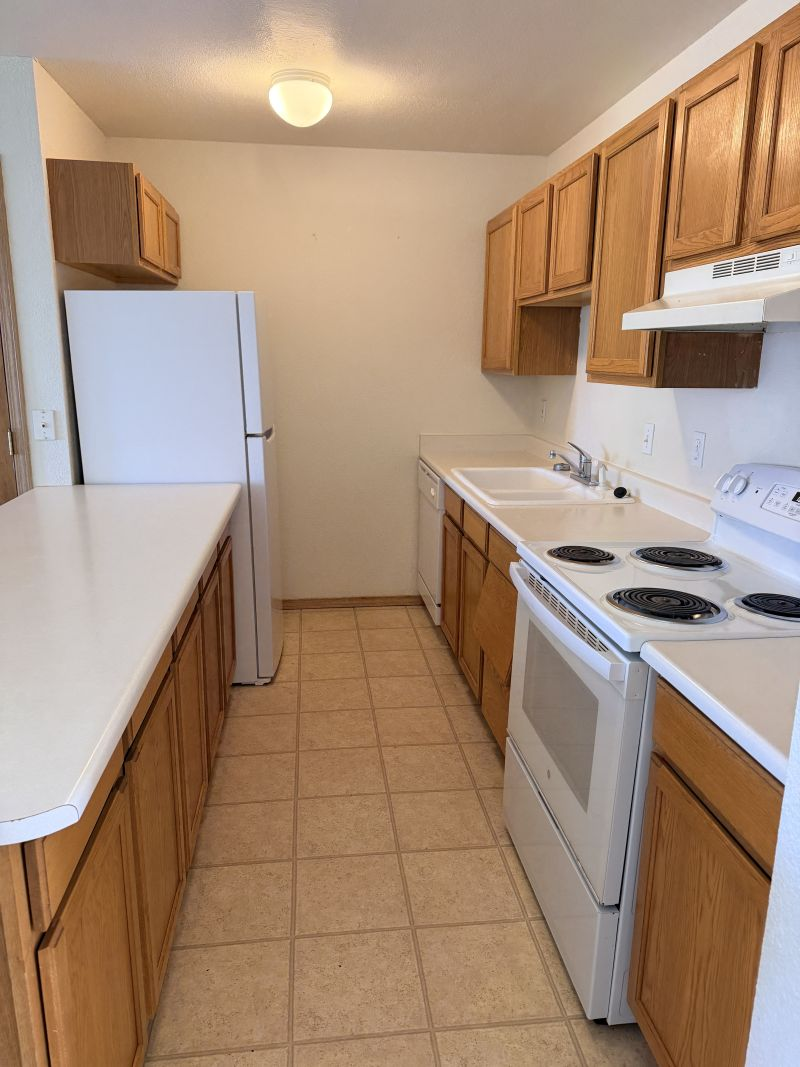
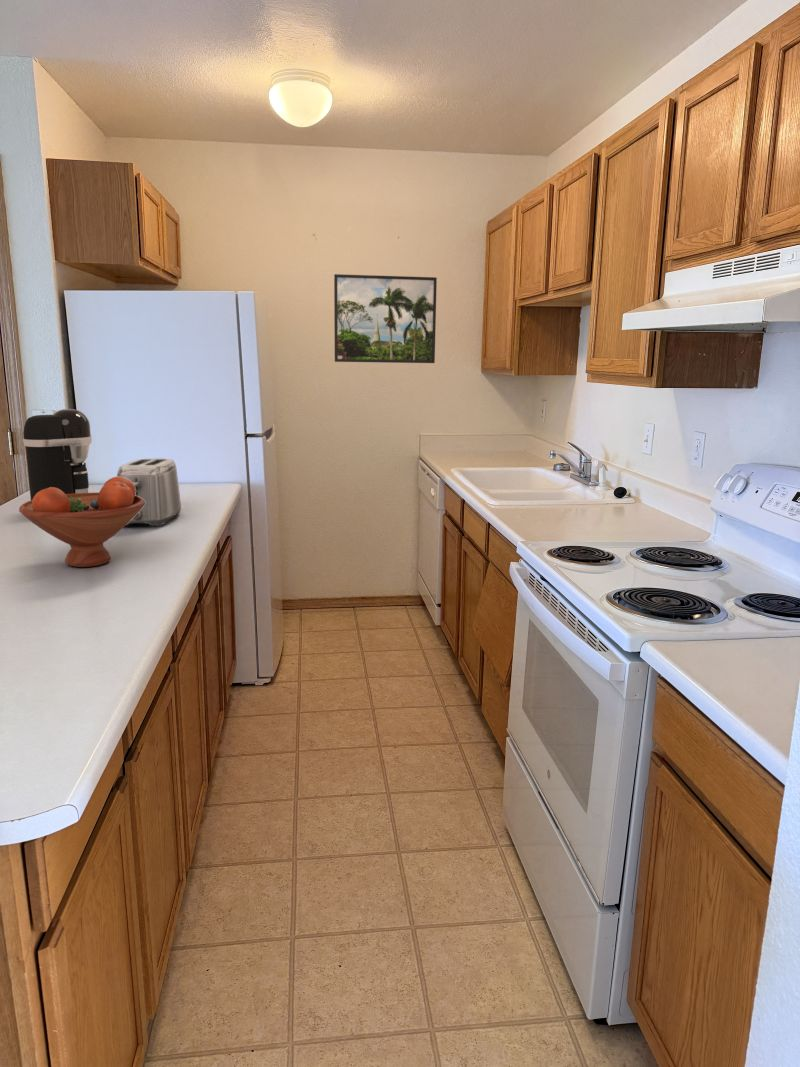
+ coffee maker [22,408,93,501]
+ fruit bowl [18,476,145,568]
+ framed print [333,273,438,364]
+ toaster [116,457,182,527]
